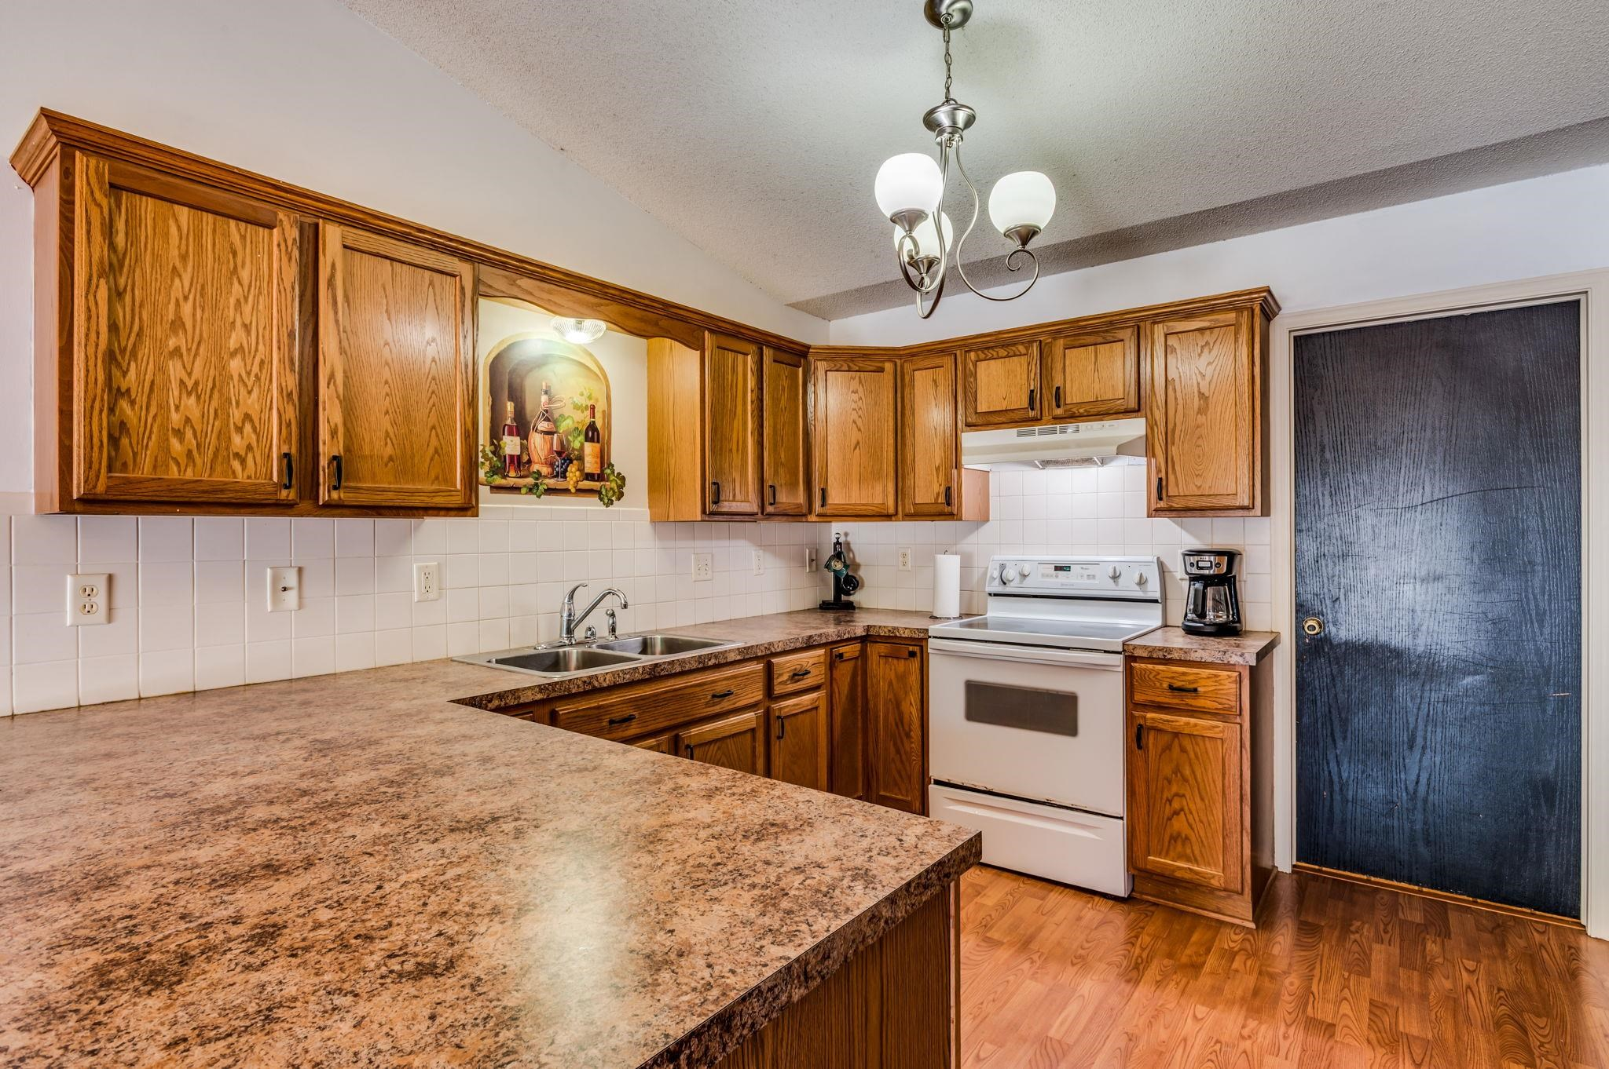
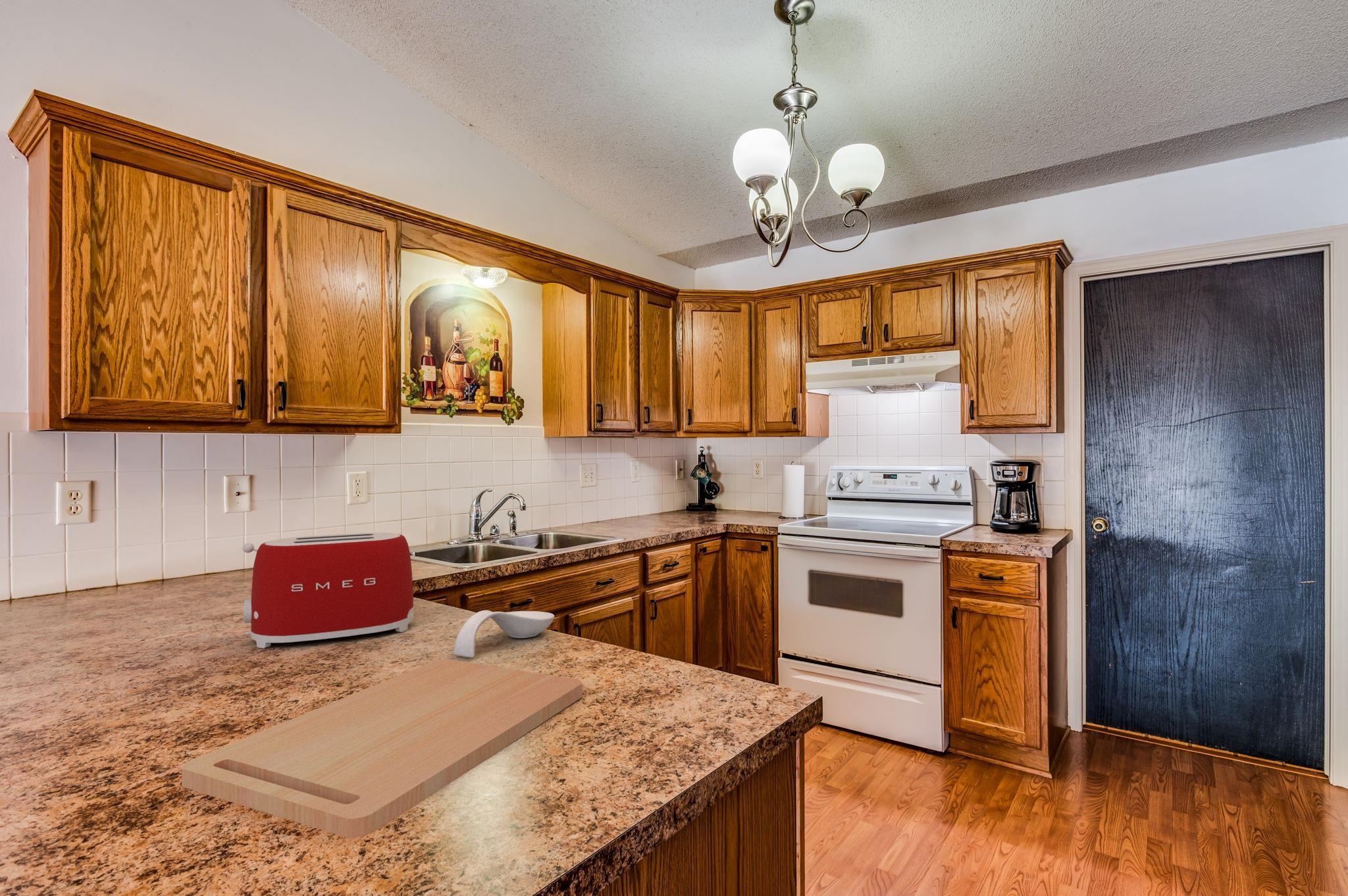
+ spoon rest [453,610,555,659]
+ cutting board [182,659,583,839]
+ toaster [242,532,415,649]
